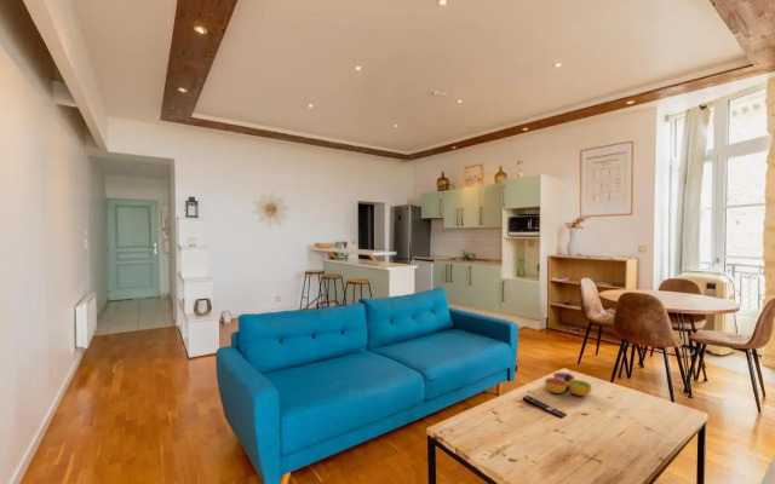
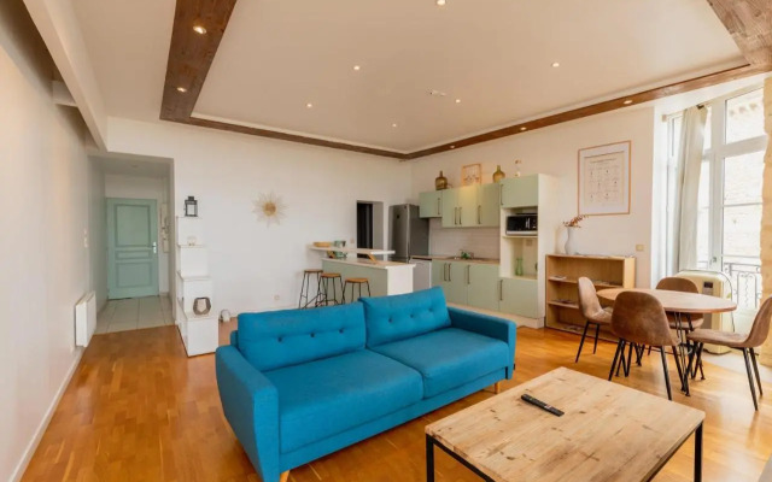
- decorative bowl [544,371,592,397]
